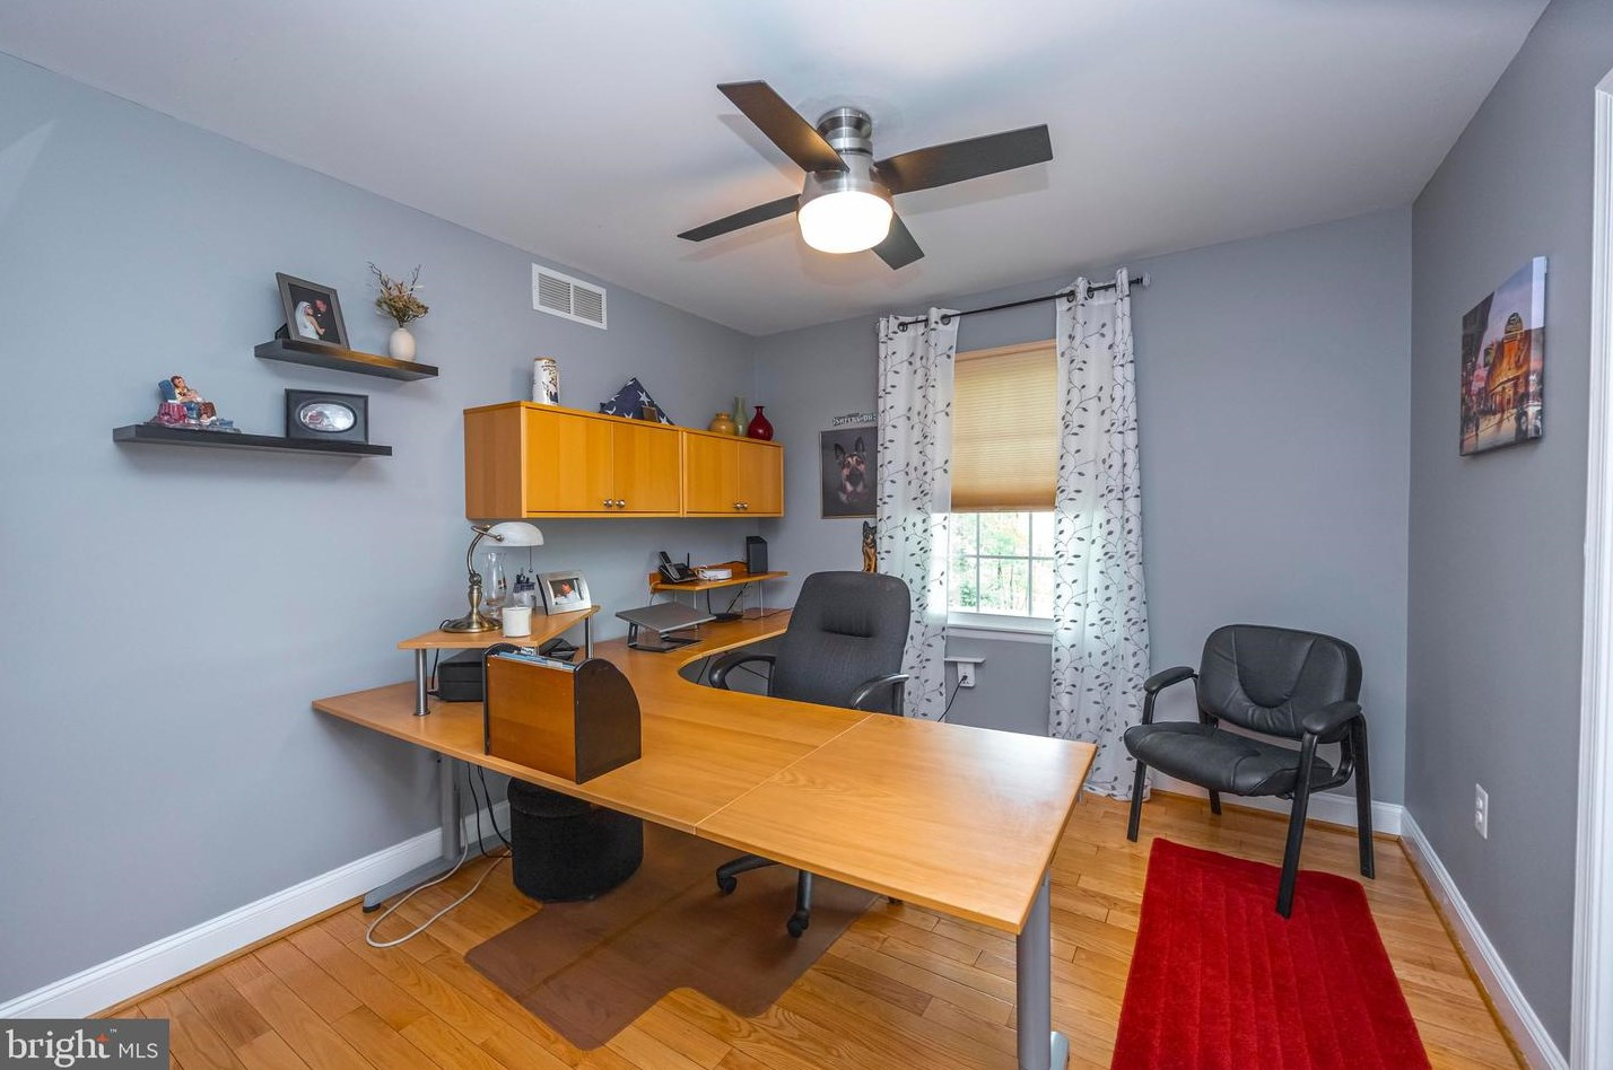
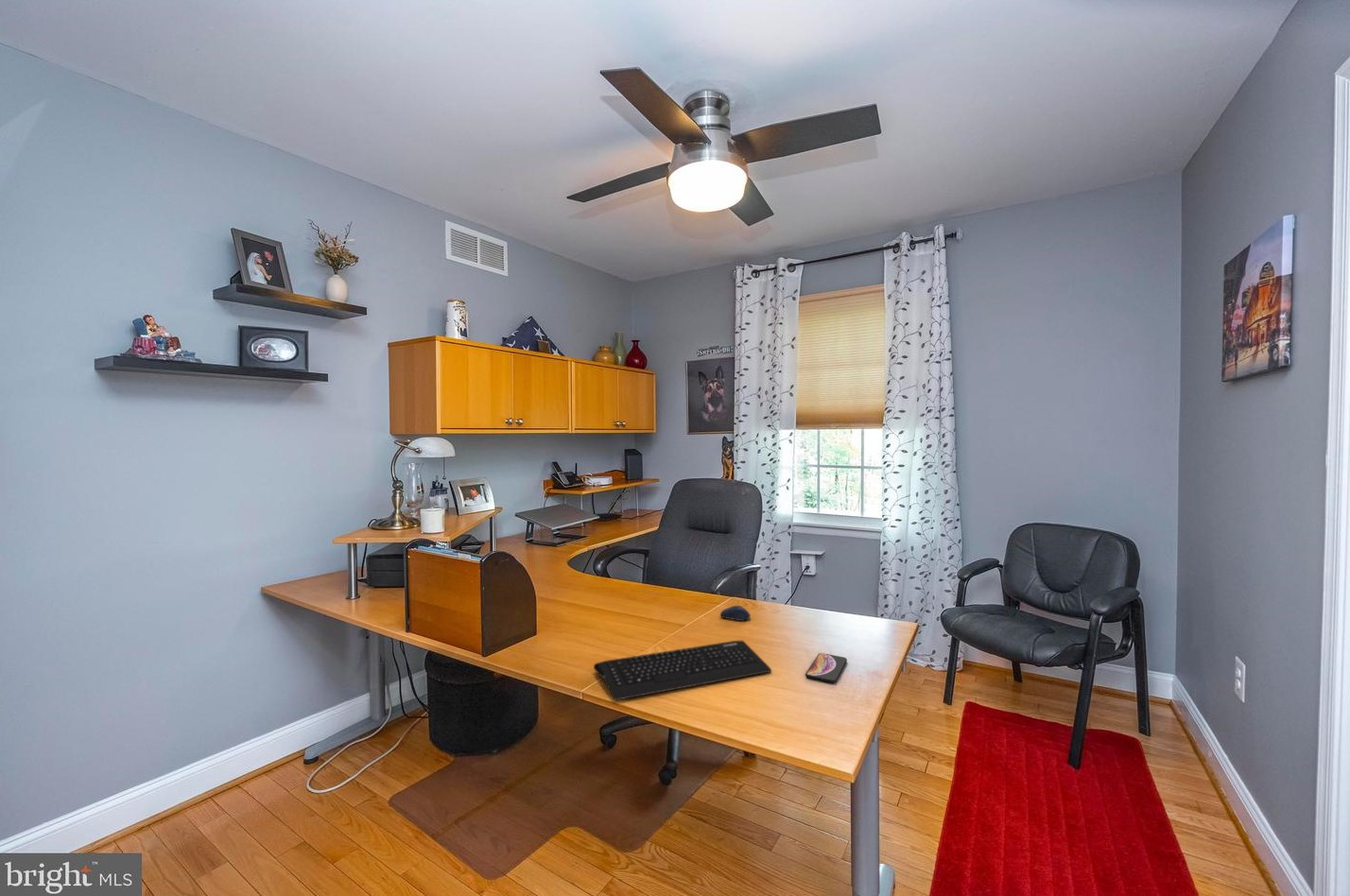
+ keyboard [593,640,772,701]
+ smartphone [805,652,848,683]
+ computer mouse [719,605,752,622]
